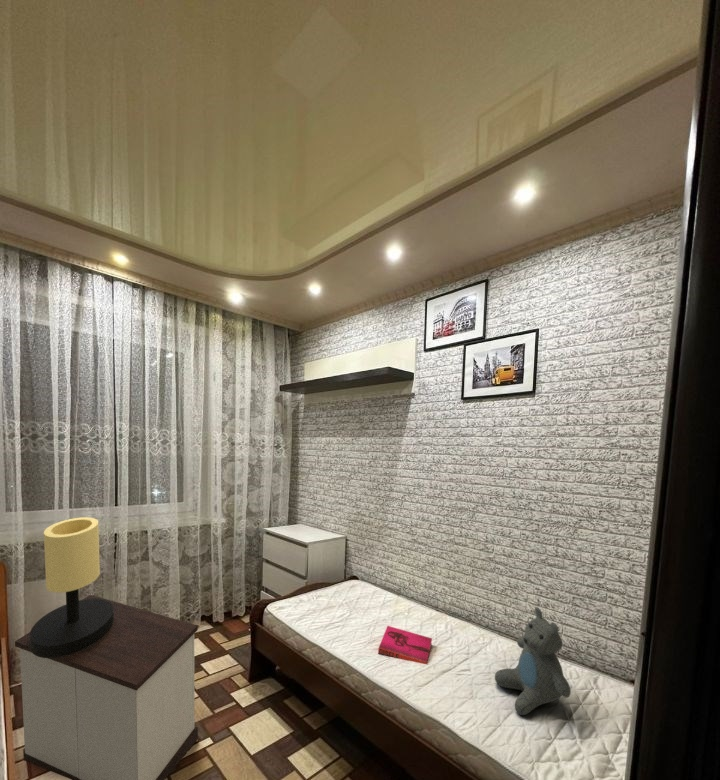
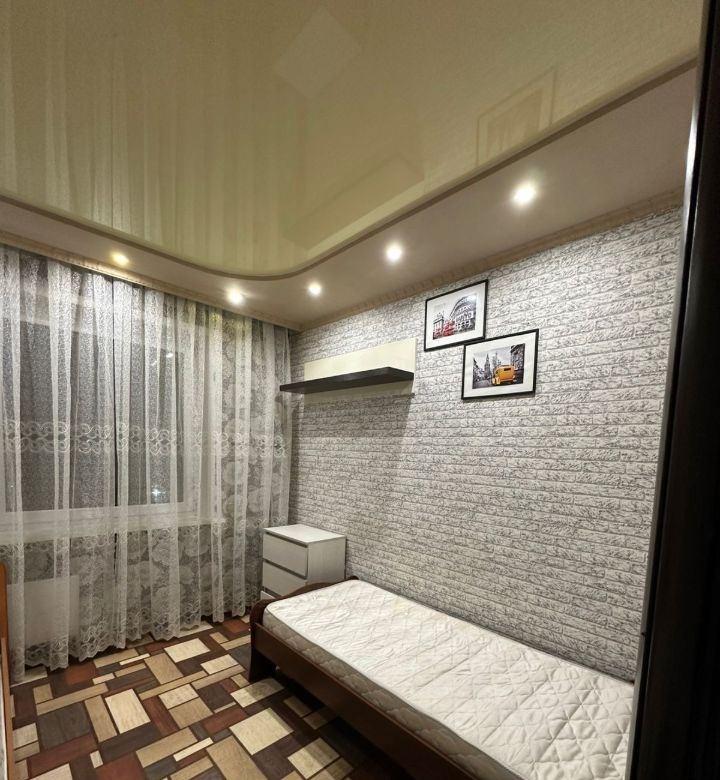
- nightstand [14,594,199,780]
- table lamp [29,516,114,658]
- hardback book [377,625,433,665]
- teddy bear [494,606,572,716]
